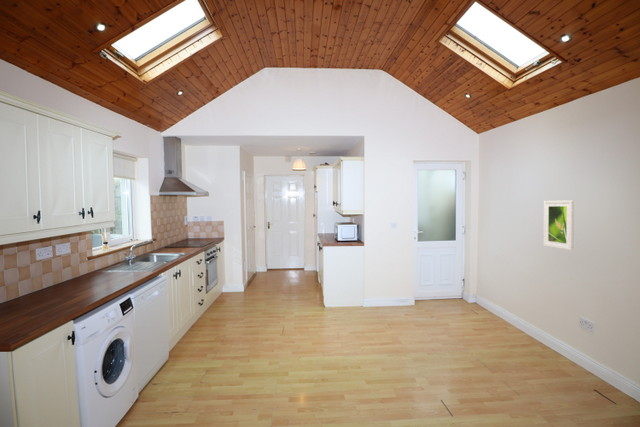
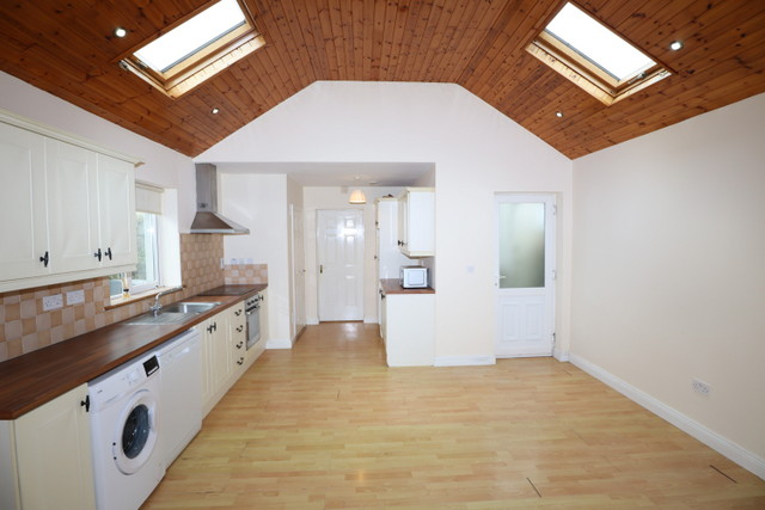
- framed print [542,199,575,251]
